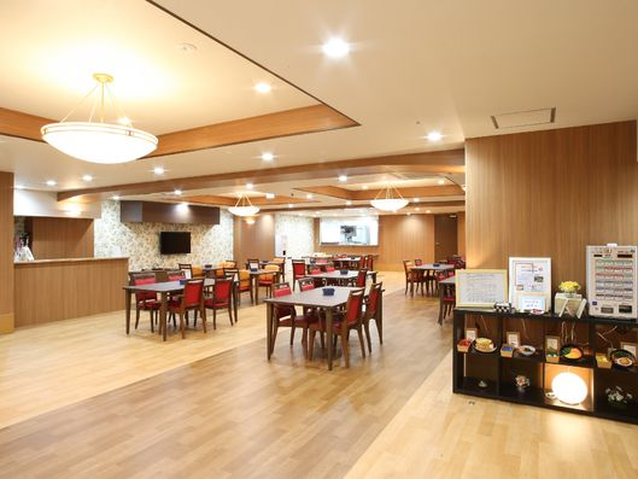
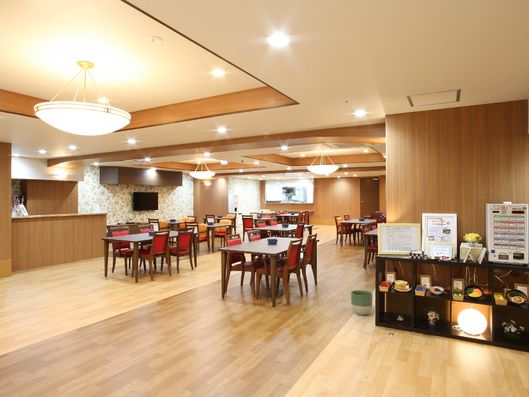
+ planter [350,289,373,316]
